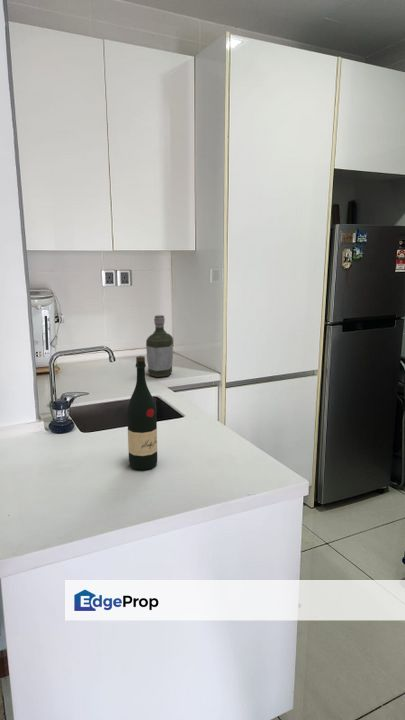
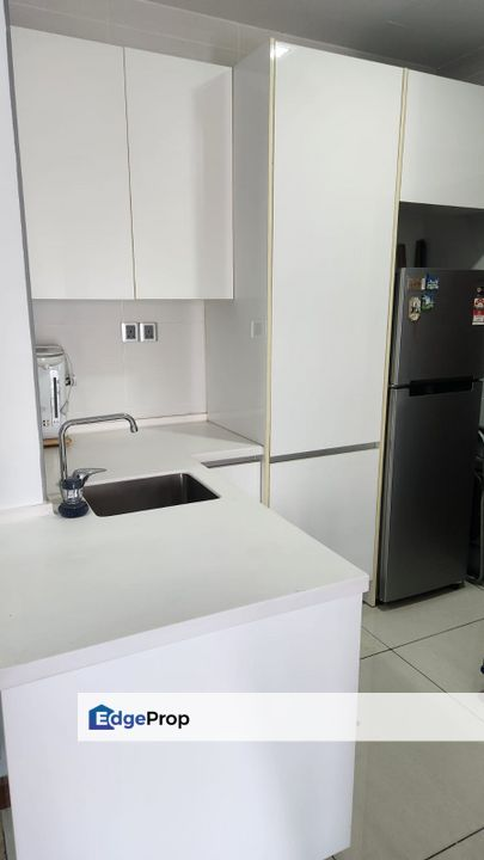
- bottle [145,314,174,378]
- wine bottle [126,355,158,471]
